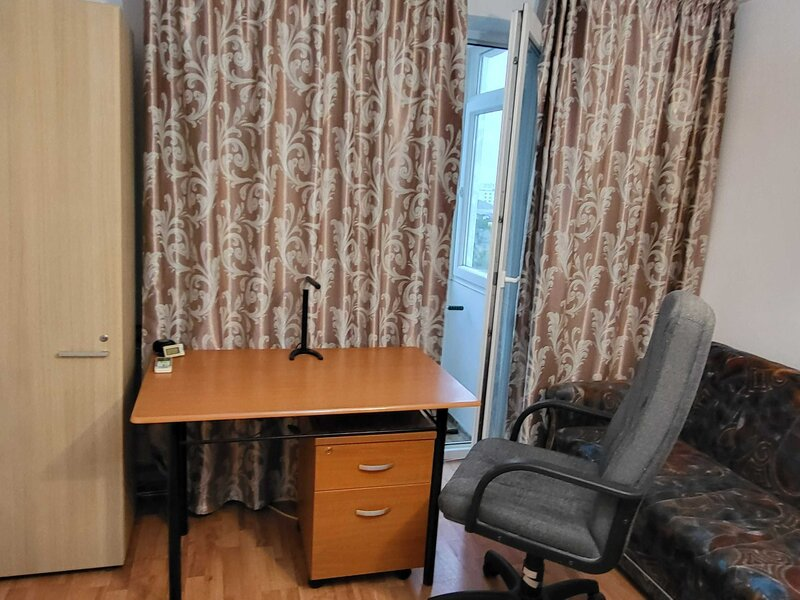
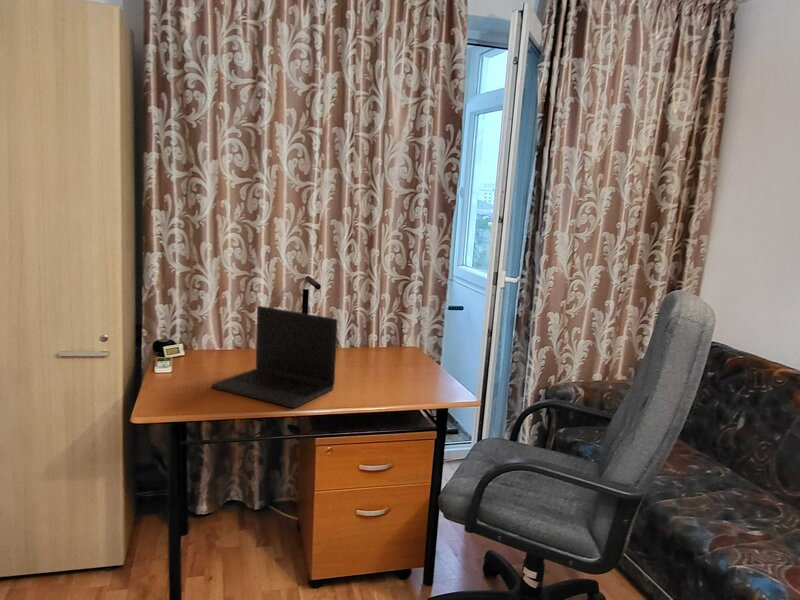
+ laptop [210,305,338,409]
